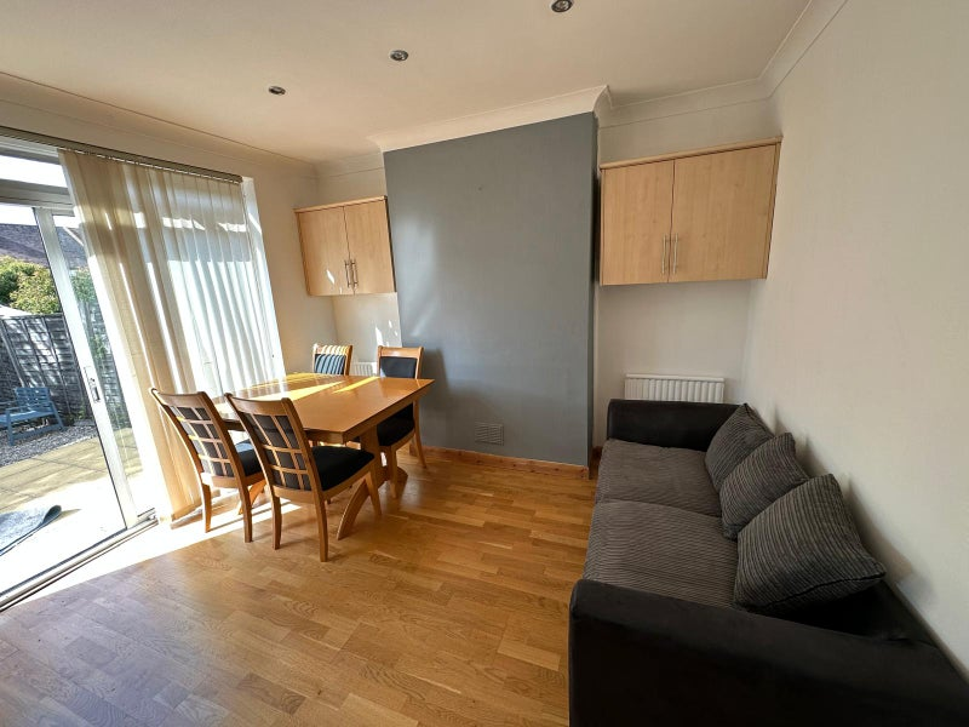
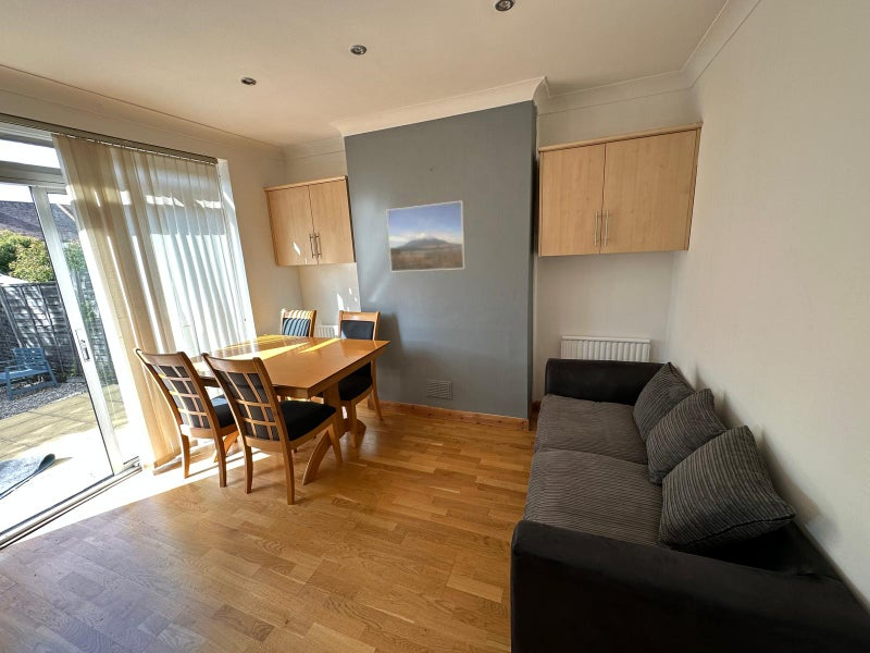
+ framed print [386,200,467,272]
